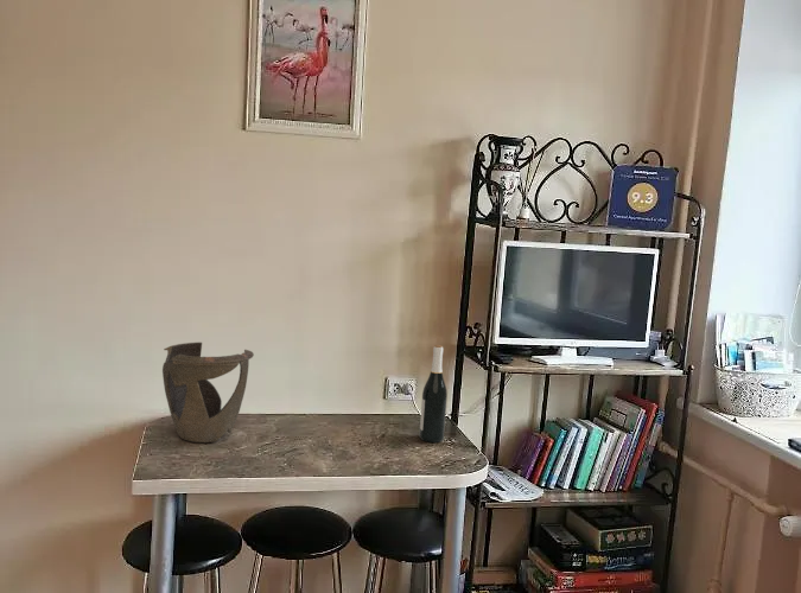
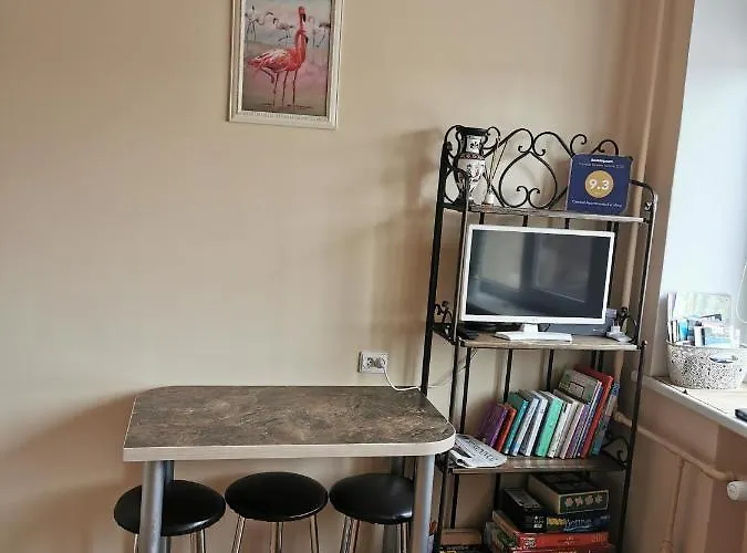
- decorative bowl [161,342,255,444]
- wine bottle [418,344,449,444]
